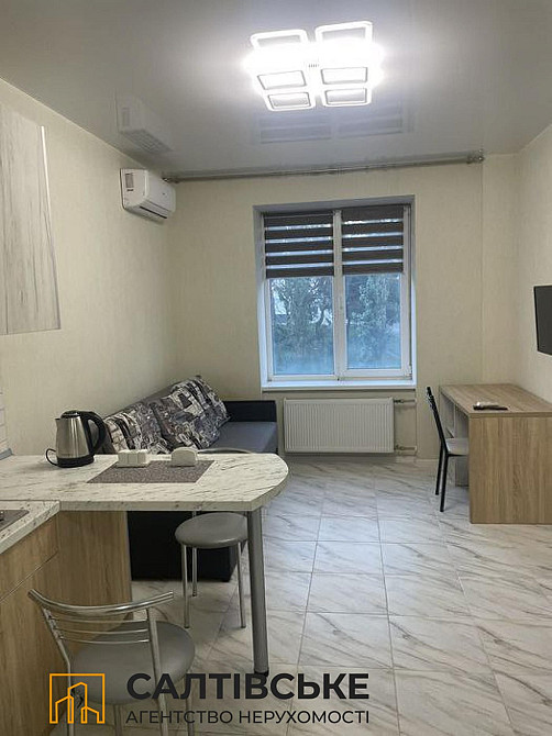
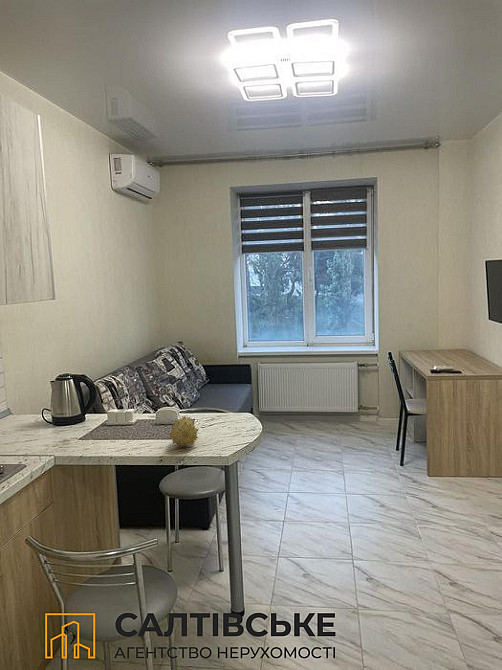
+ fruit [168,415,200,448]
